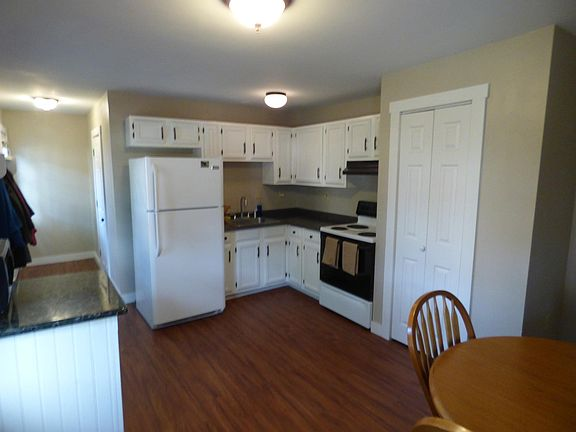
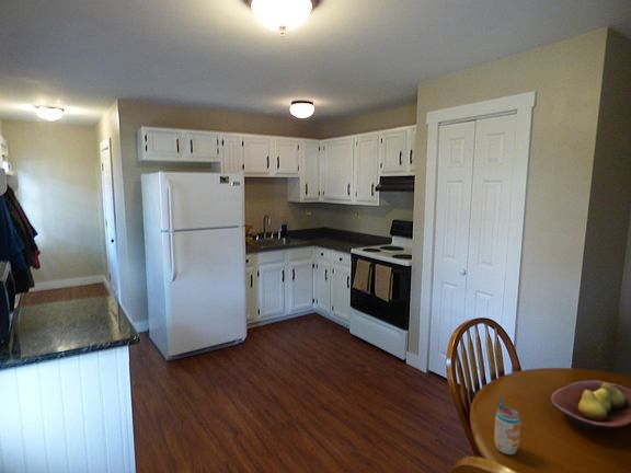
+ fruit bowl [549,379,631,431]
+ beverage can [493,399,521,455]
